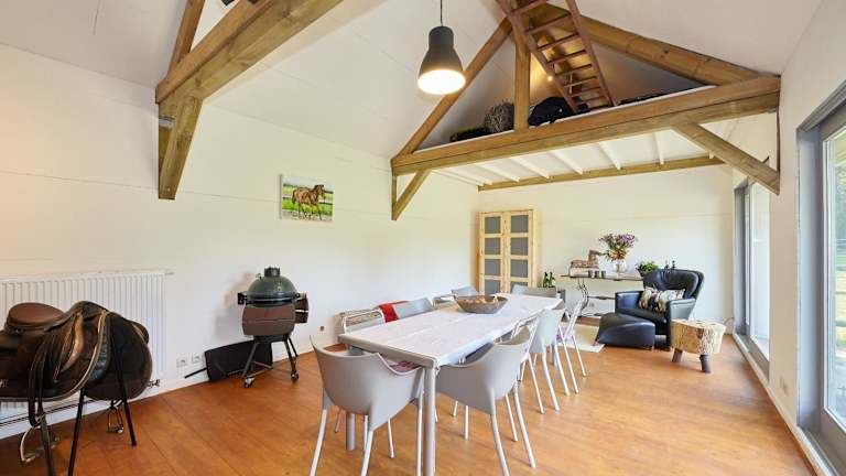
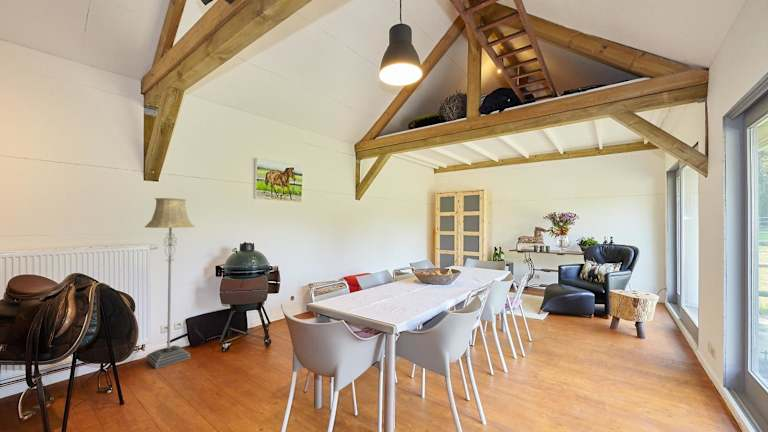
+ floor lamp [144,197,196,370]
